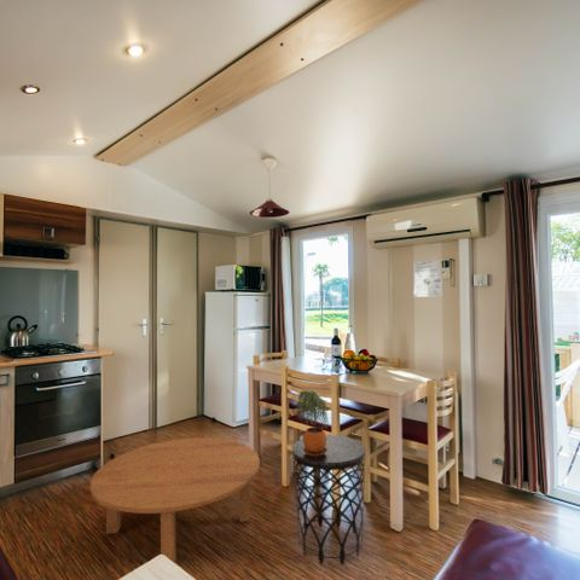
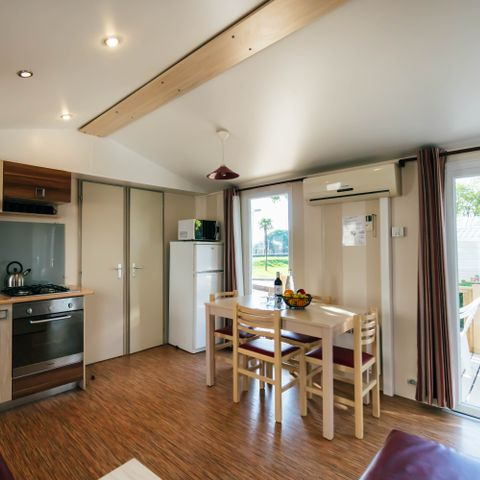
- coffee table [89,436,261,564]
- side table [291,434,366,566]
- potted plant [296,389,330,457]
